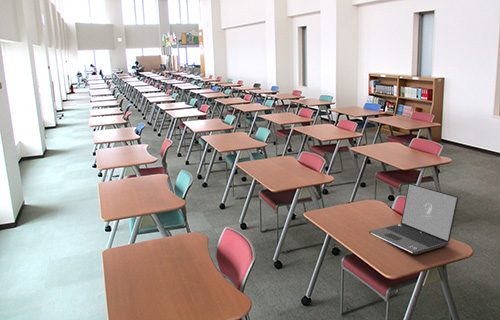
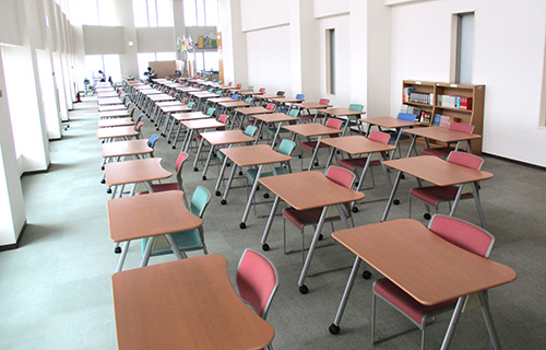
- laptop [368,182,459,256]
